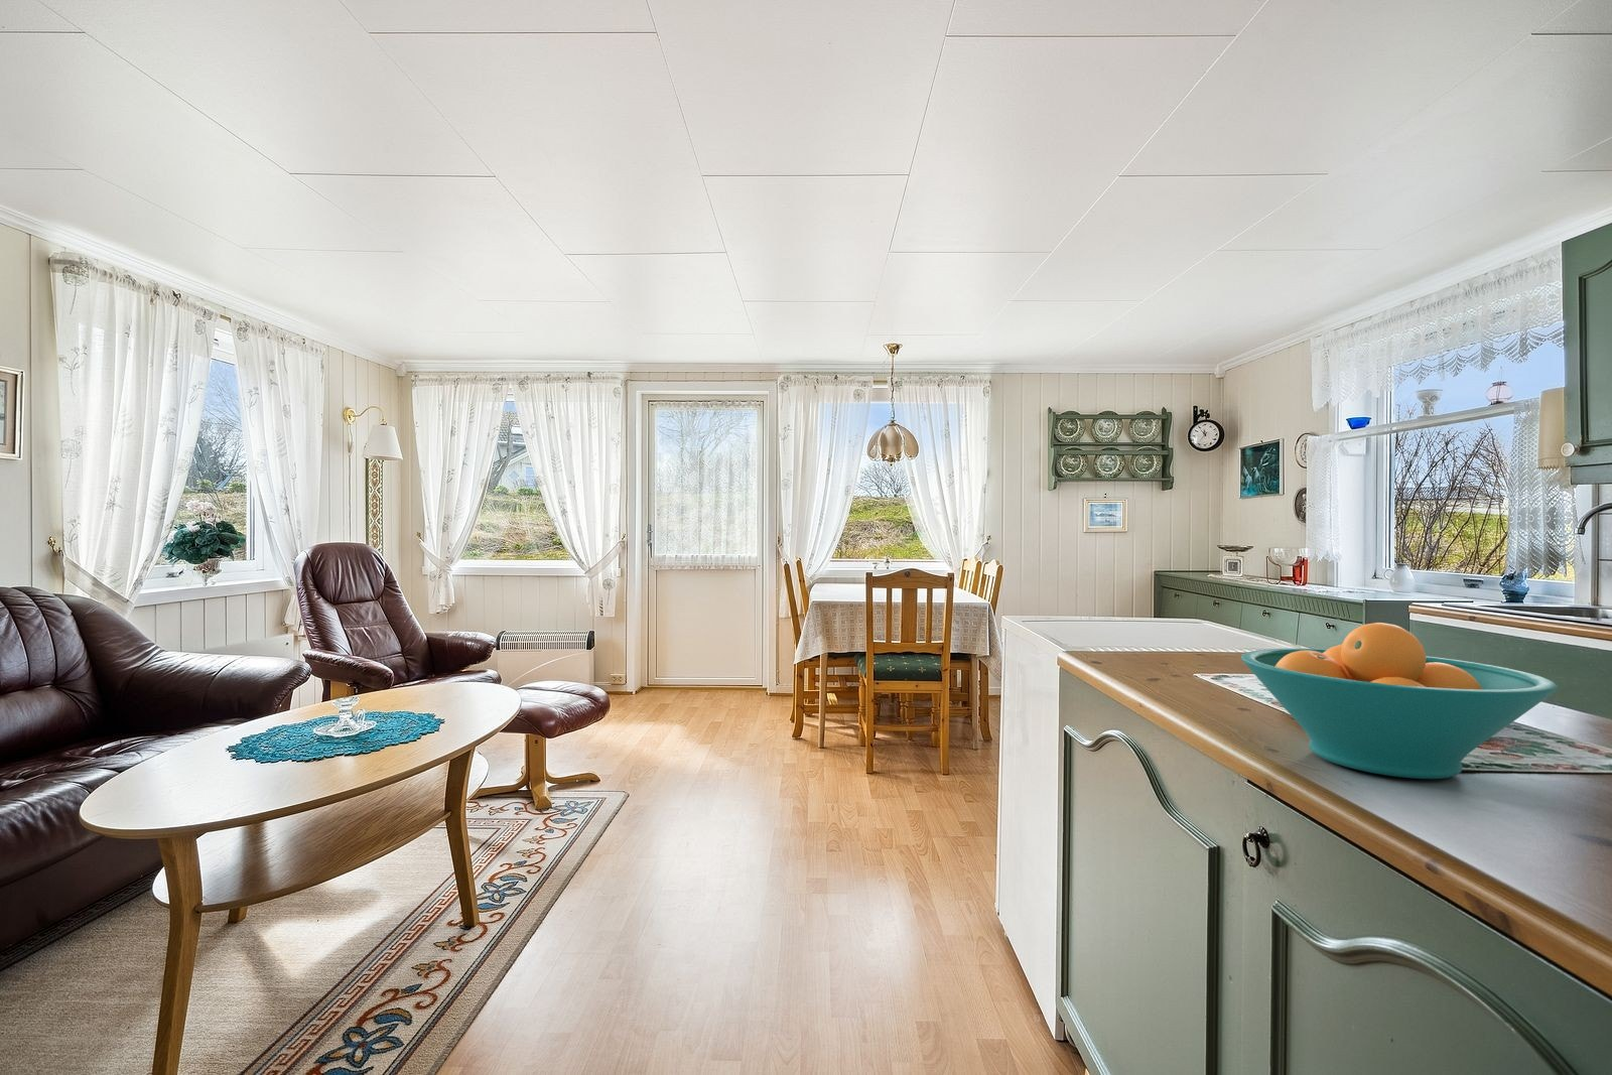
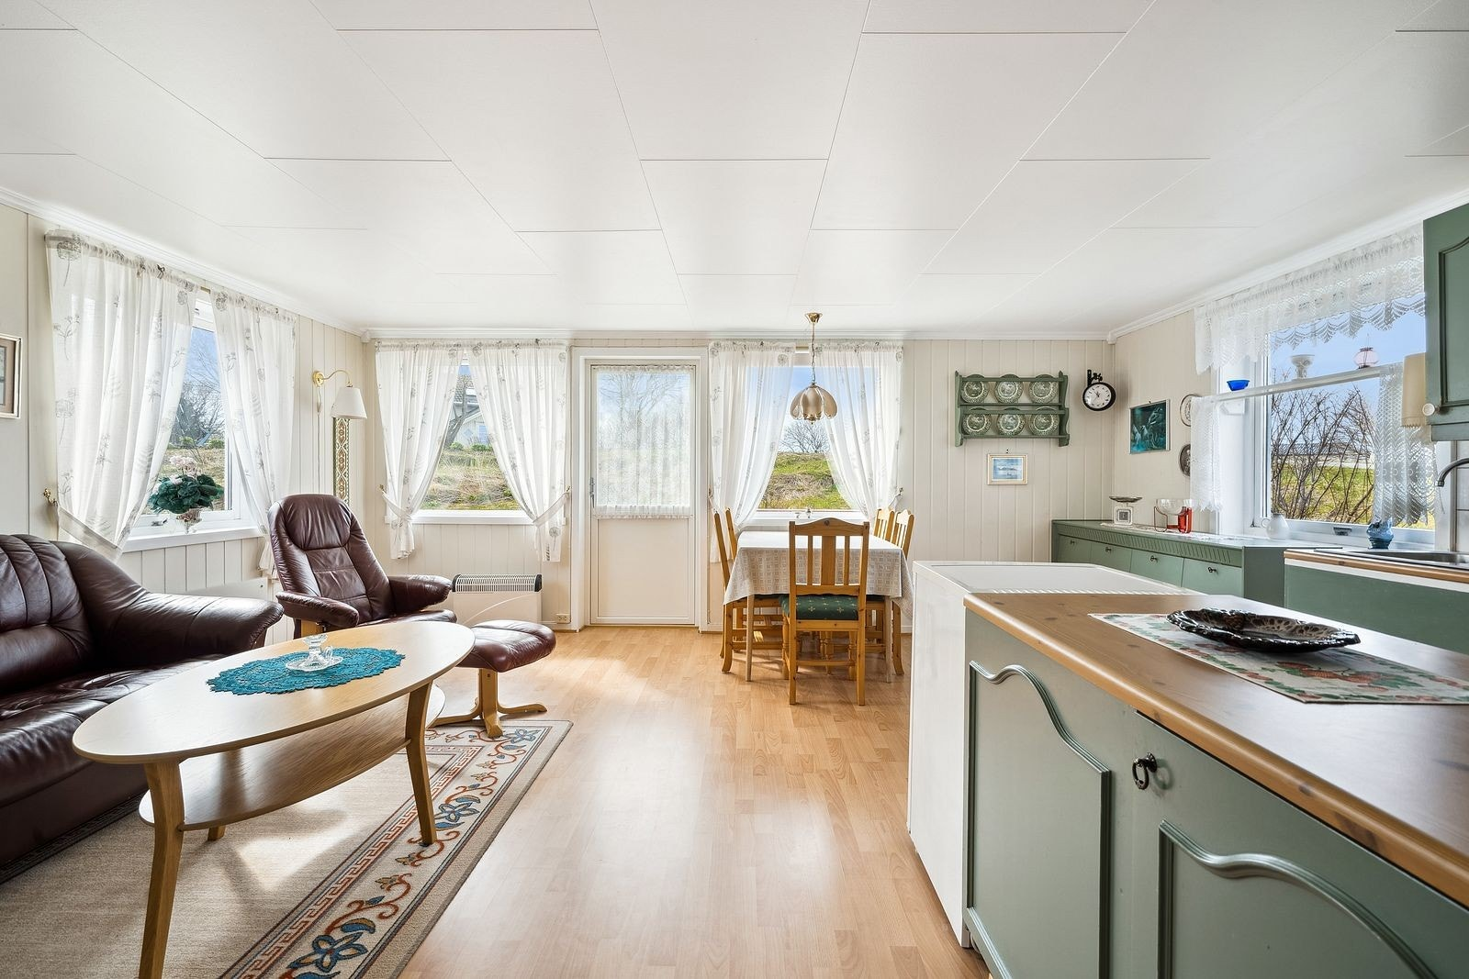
- fruit bowl [1240,621,1558,780]
